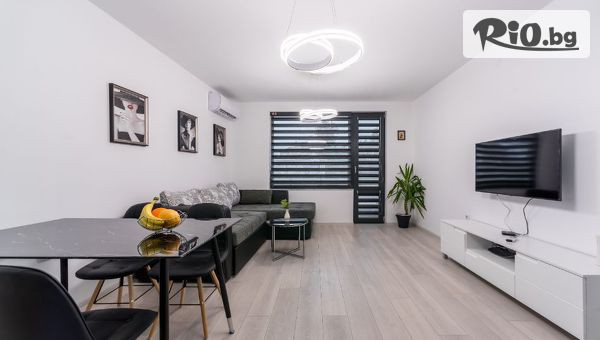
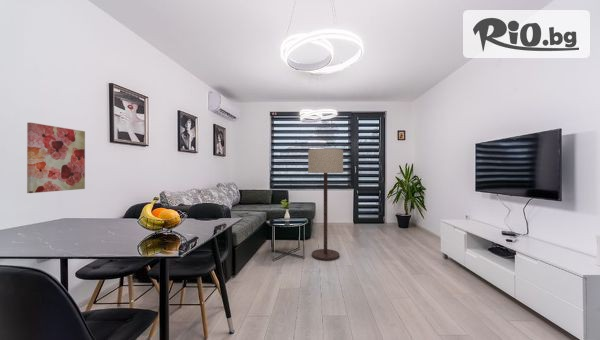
+ wall art [26,122,86,194]
+ floor lamp [307,148,344,262]
